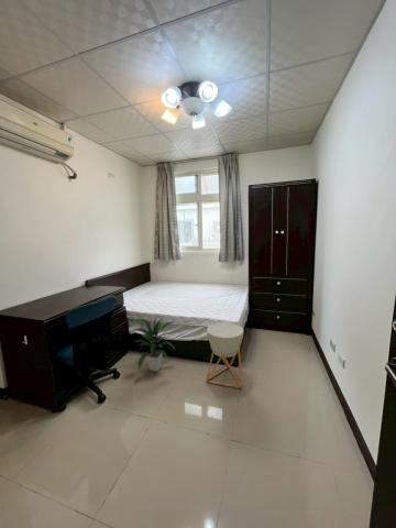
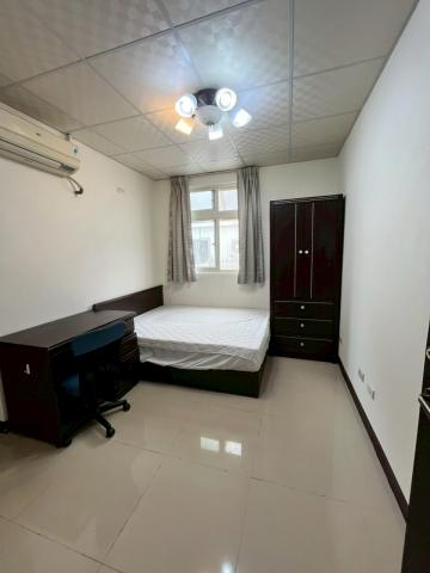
- indoor plant [132,316,176,373]
- planter [205,321,244,389]
